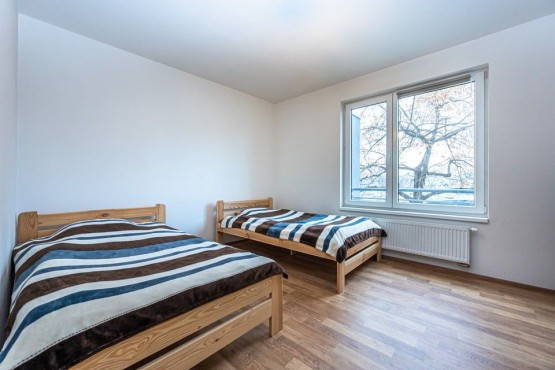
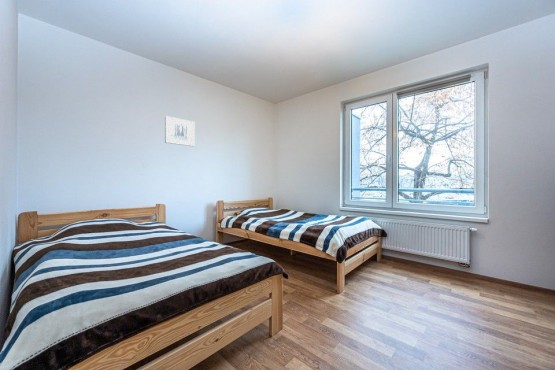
+ wall art [164,115,196,147]
